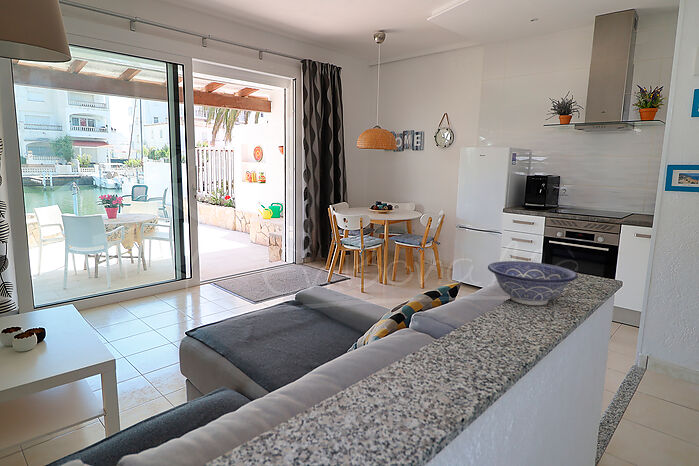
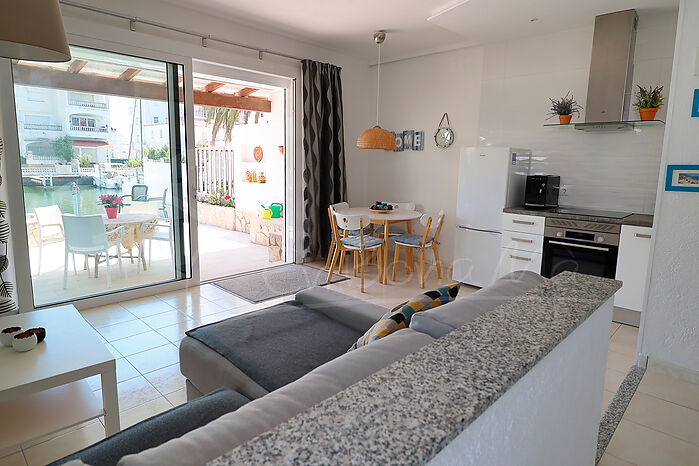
- decorative bowl [487,260,579,306]
